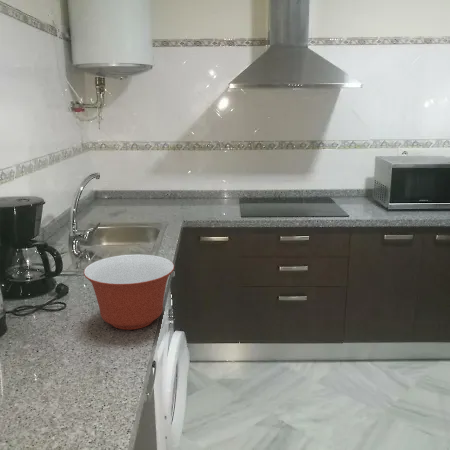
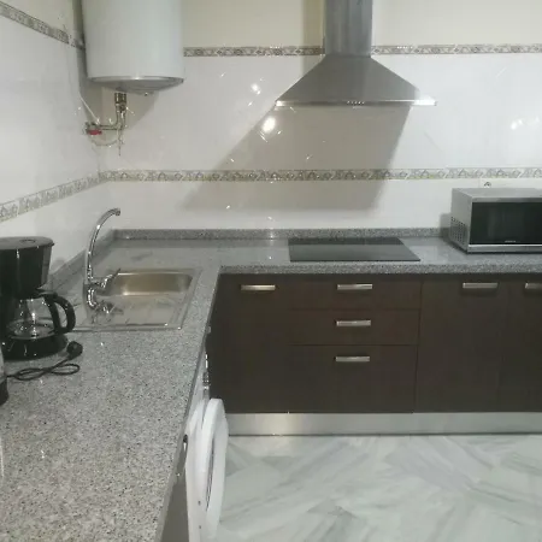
- mixing bowl [83,253,175,331]
